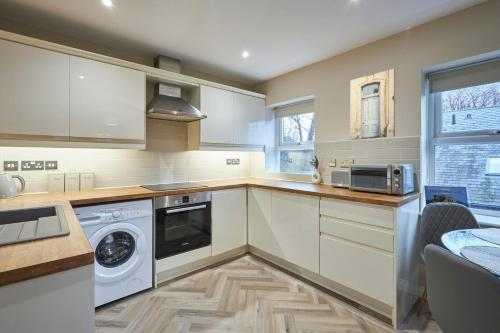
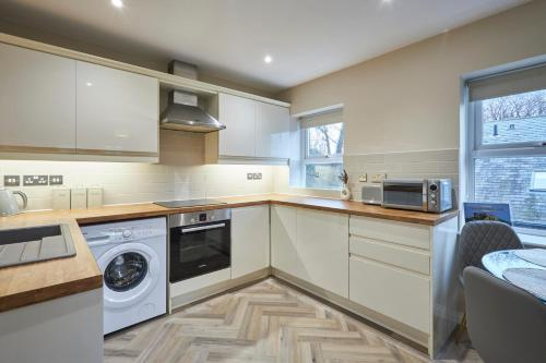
- wall art [349,68,396,141]
